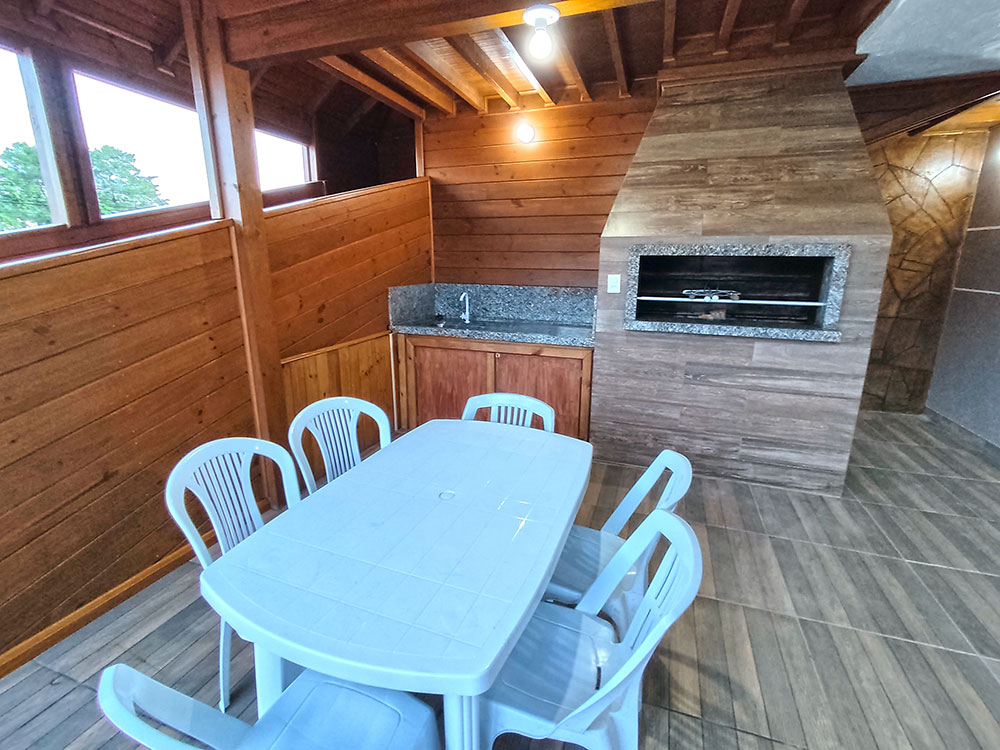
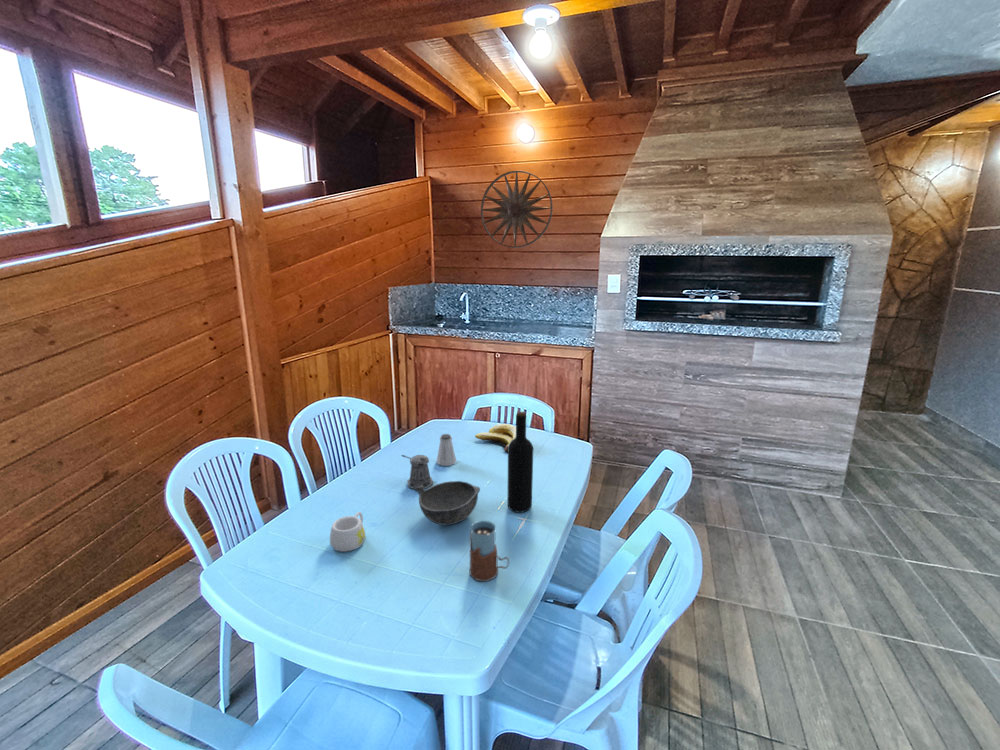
+ mug [329,511,366,553]
+ drinking glass [468,520,510,582]
+ pepper shaker [400,454,434,490]
+ banana [474,423,516,453]
+ wall art [480,169,553,249]
+ saltshaker [436,433,457,467]
+ wine bottle [506,410,534,513]
+ bowl [414,480,481,526]
